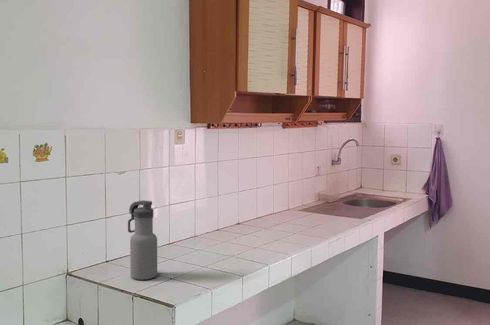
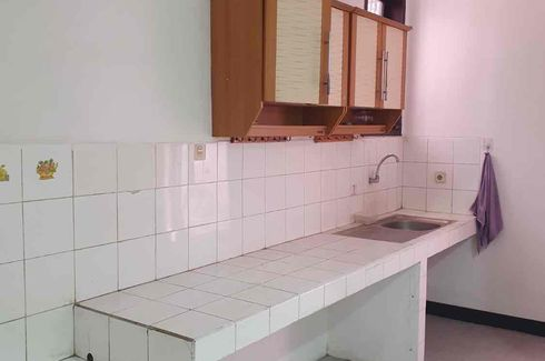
- water bottle [127,199,158,281]
